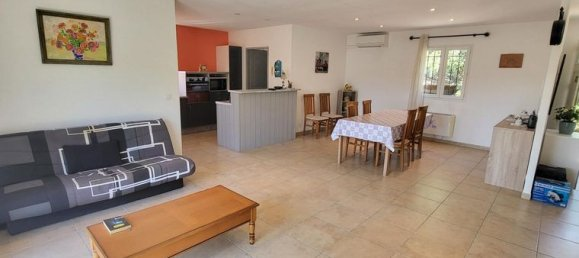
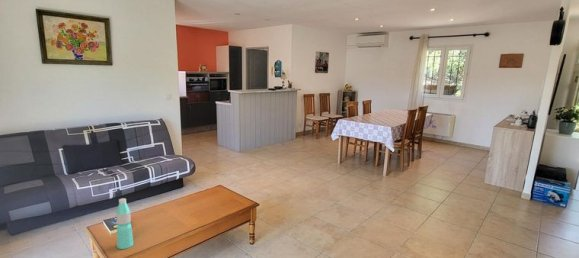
+ water bottle [115,197,134,250]
